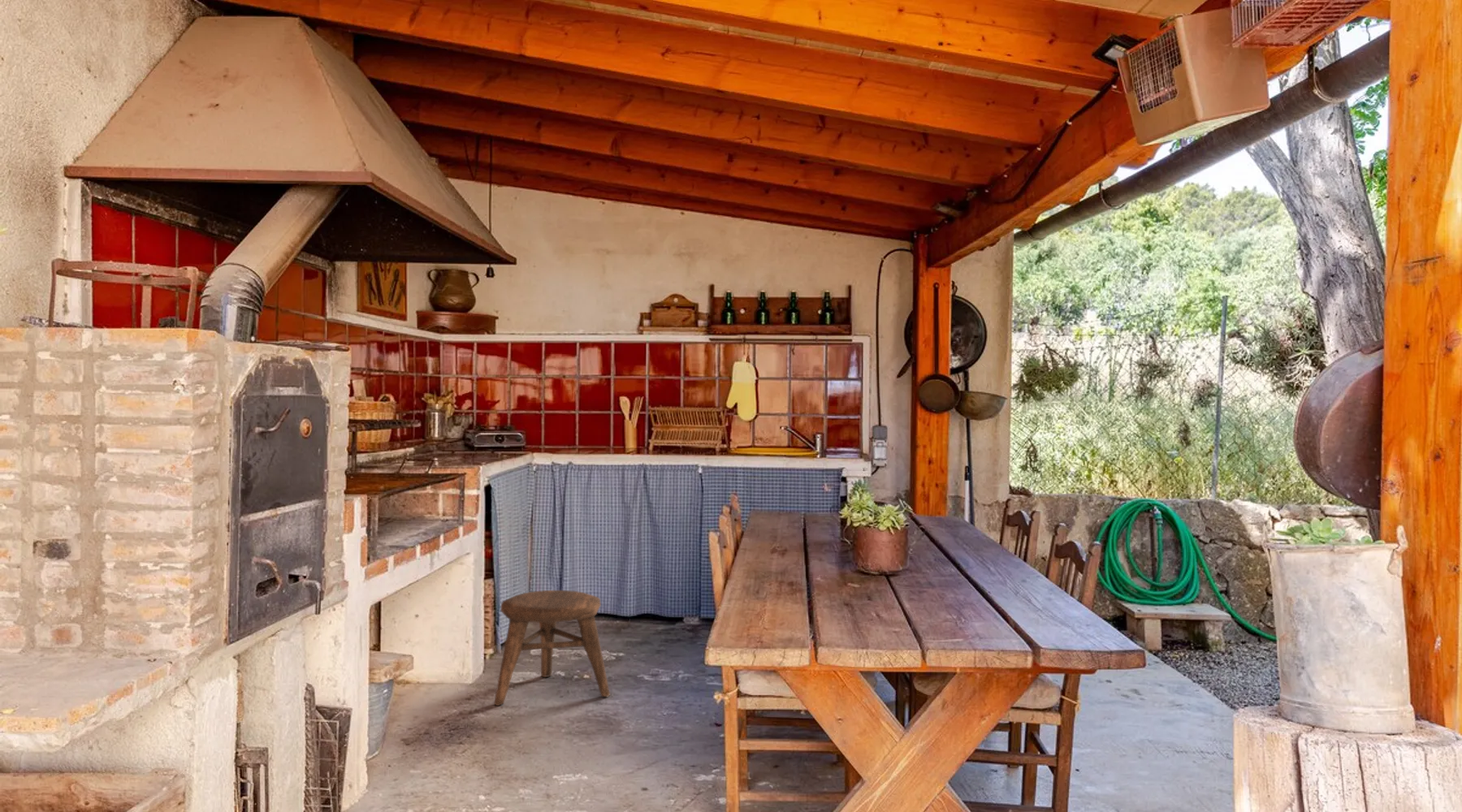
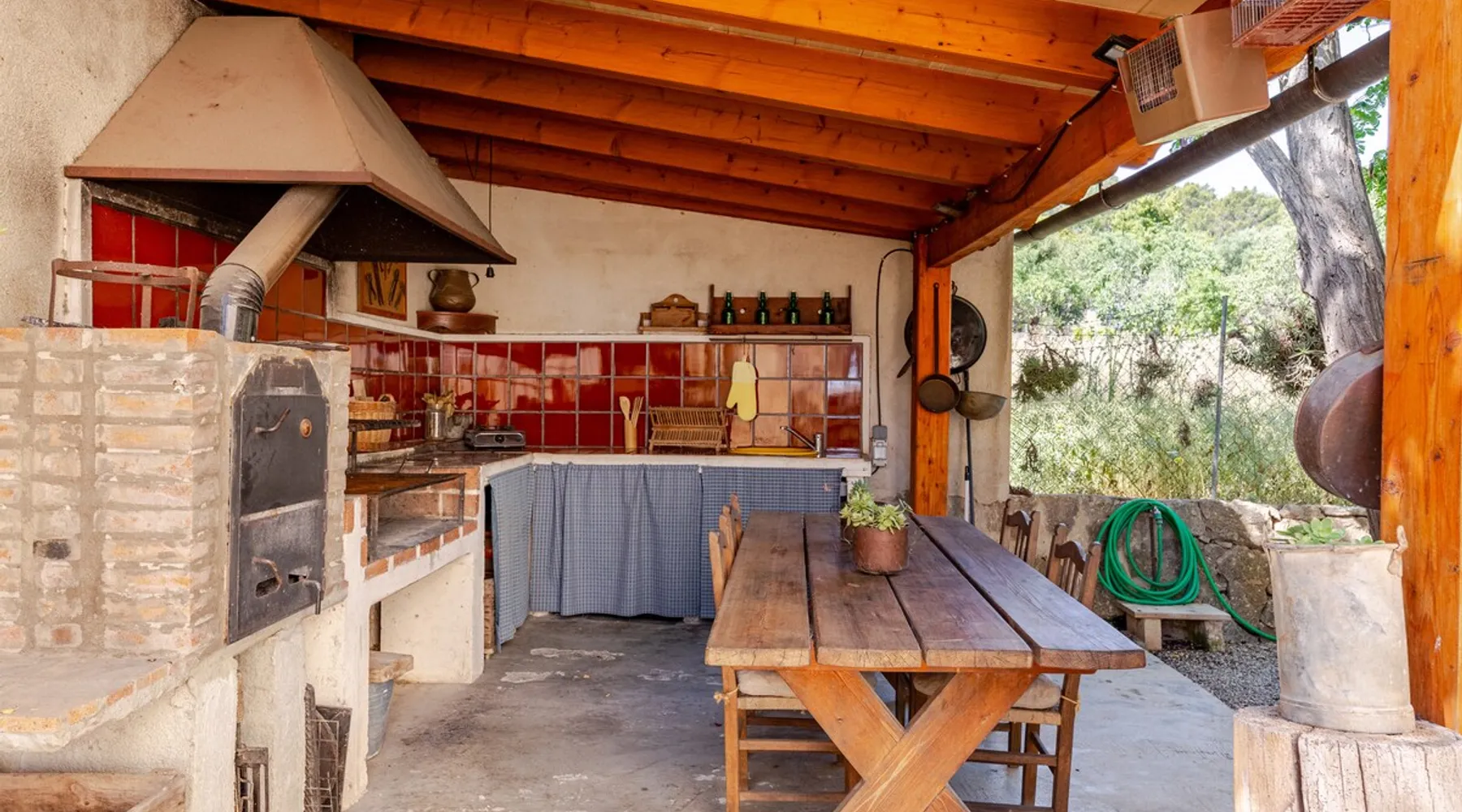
- stool [493,590,611,706]
